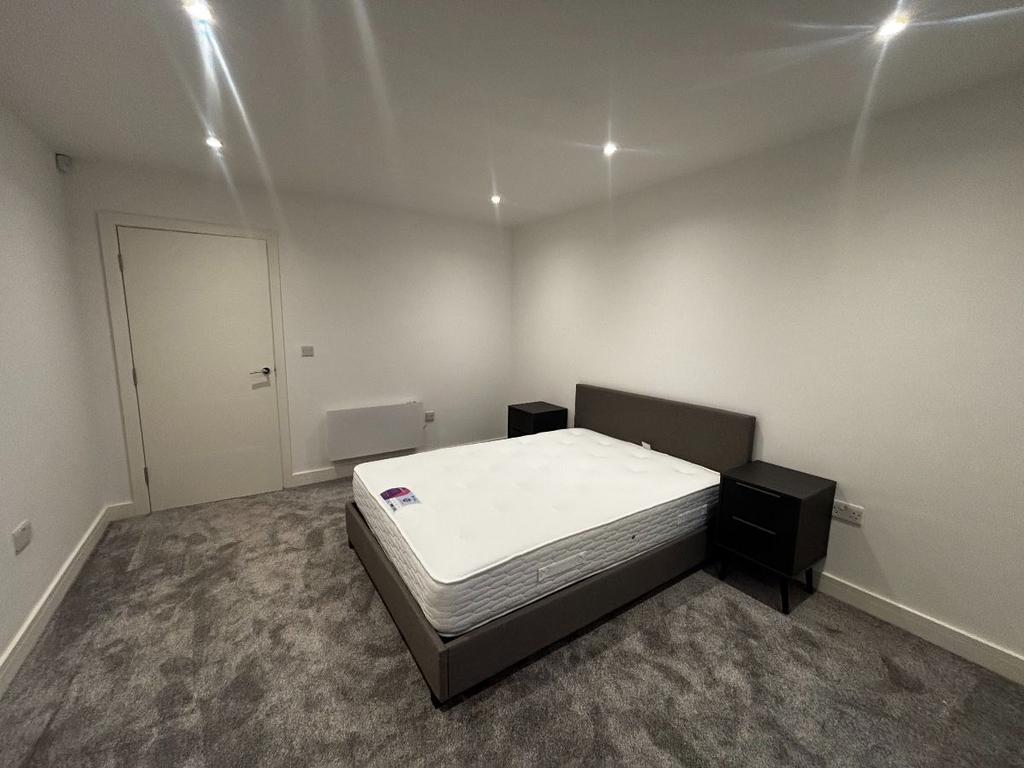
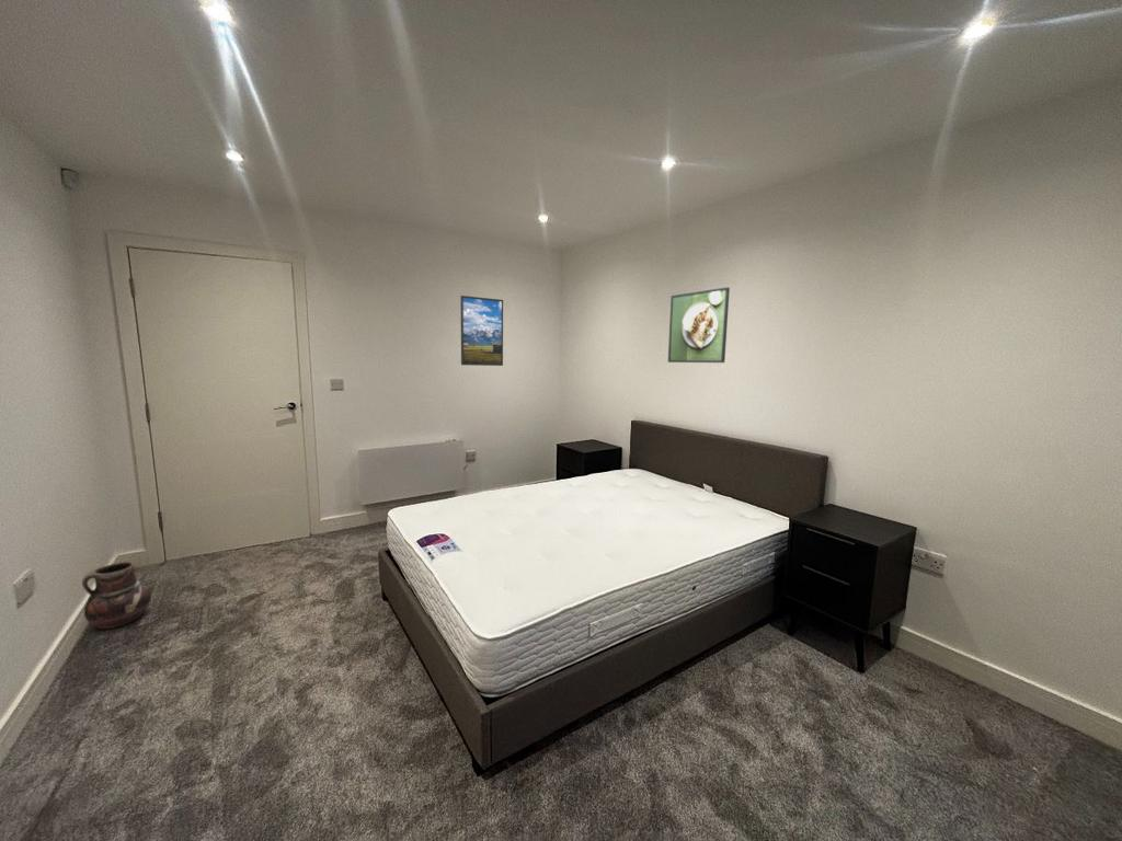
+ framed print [459,295,504,367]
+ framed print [667,286,731,364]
+ ceramic pot [81,561,152,630]
